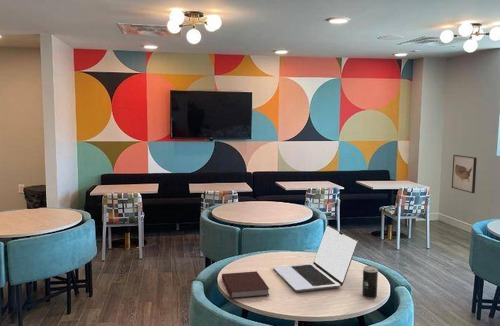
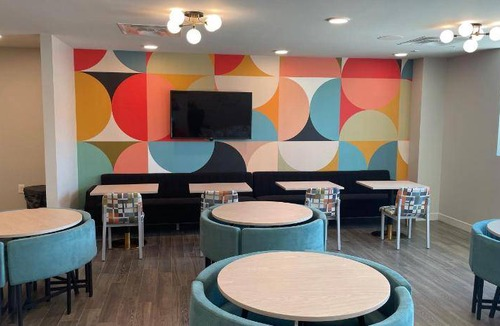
- beverage can [361,265,379,300]
- notebook [221,270,270,299]
- wall art [451,154,478,194]
- laptop [272,224,359,293]
